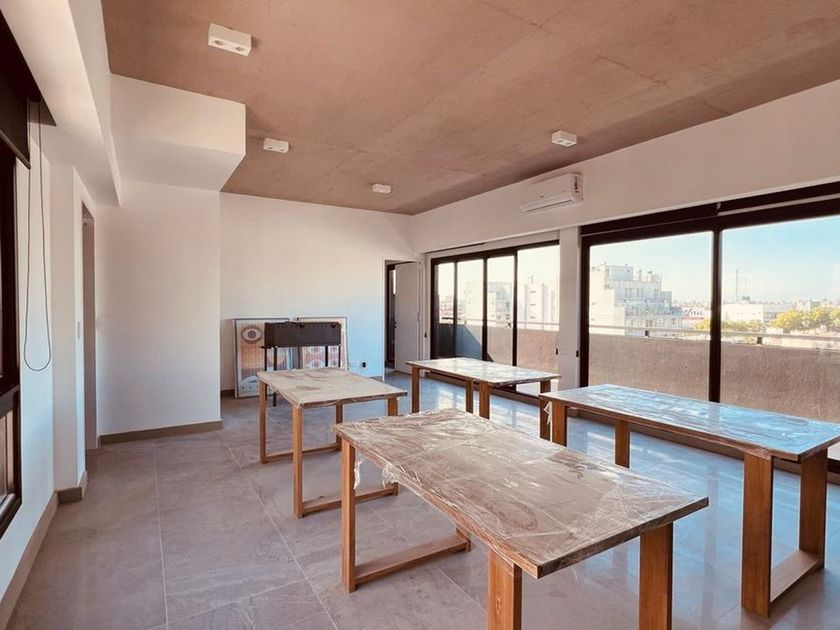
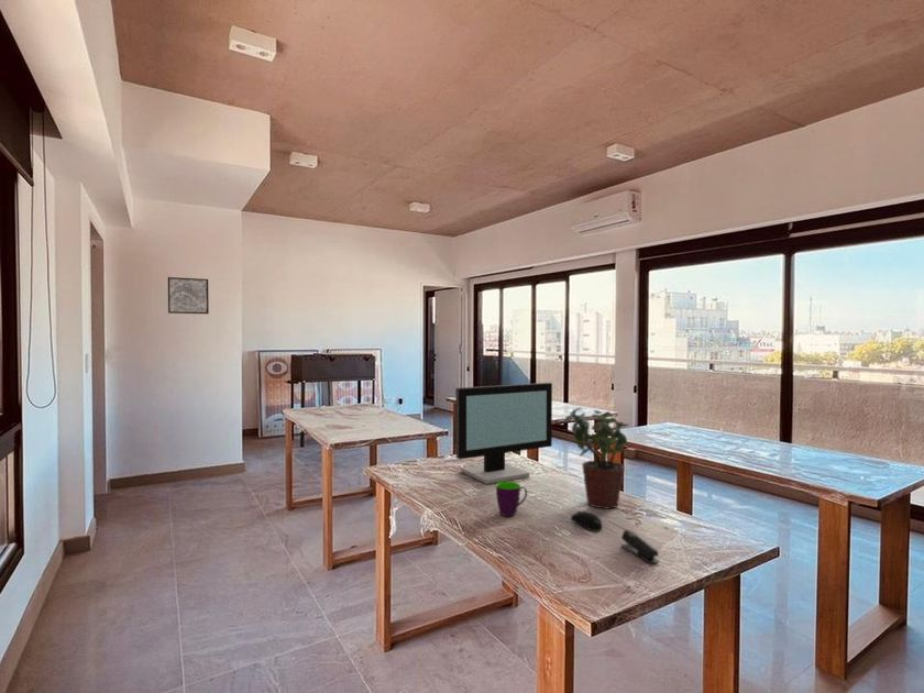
+ computer mouse [570,510,603,532]
+ mug [495,481,528,517]
+ computer monitor [454,382,553,485]
+ potted plant [564,407,629,509]
+ wall art [167,276,210,315]
+ stapler [620,529,660,564]
